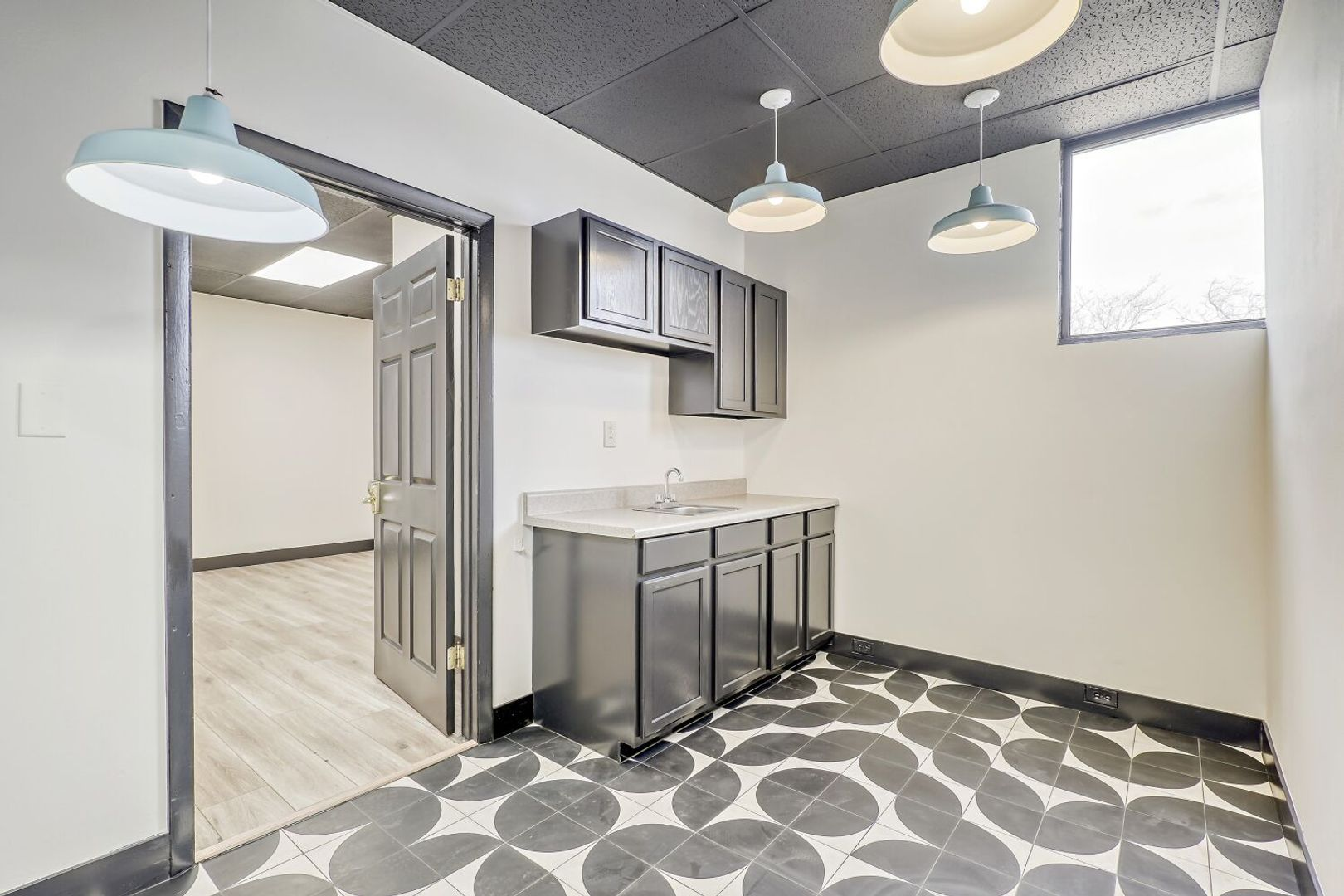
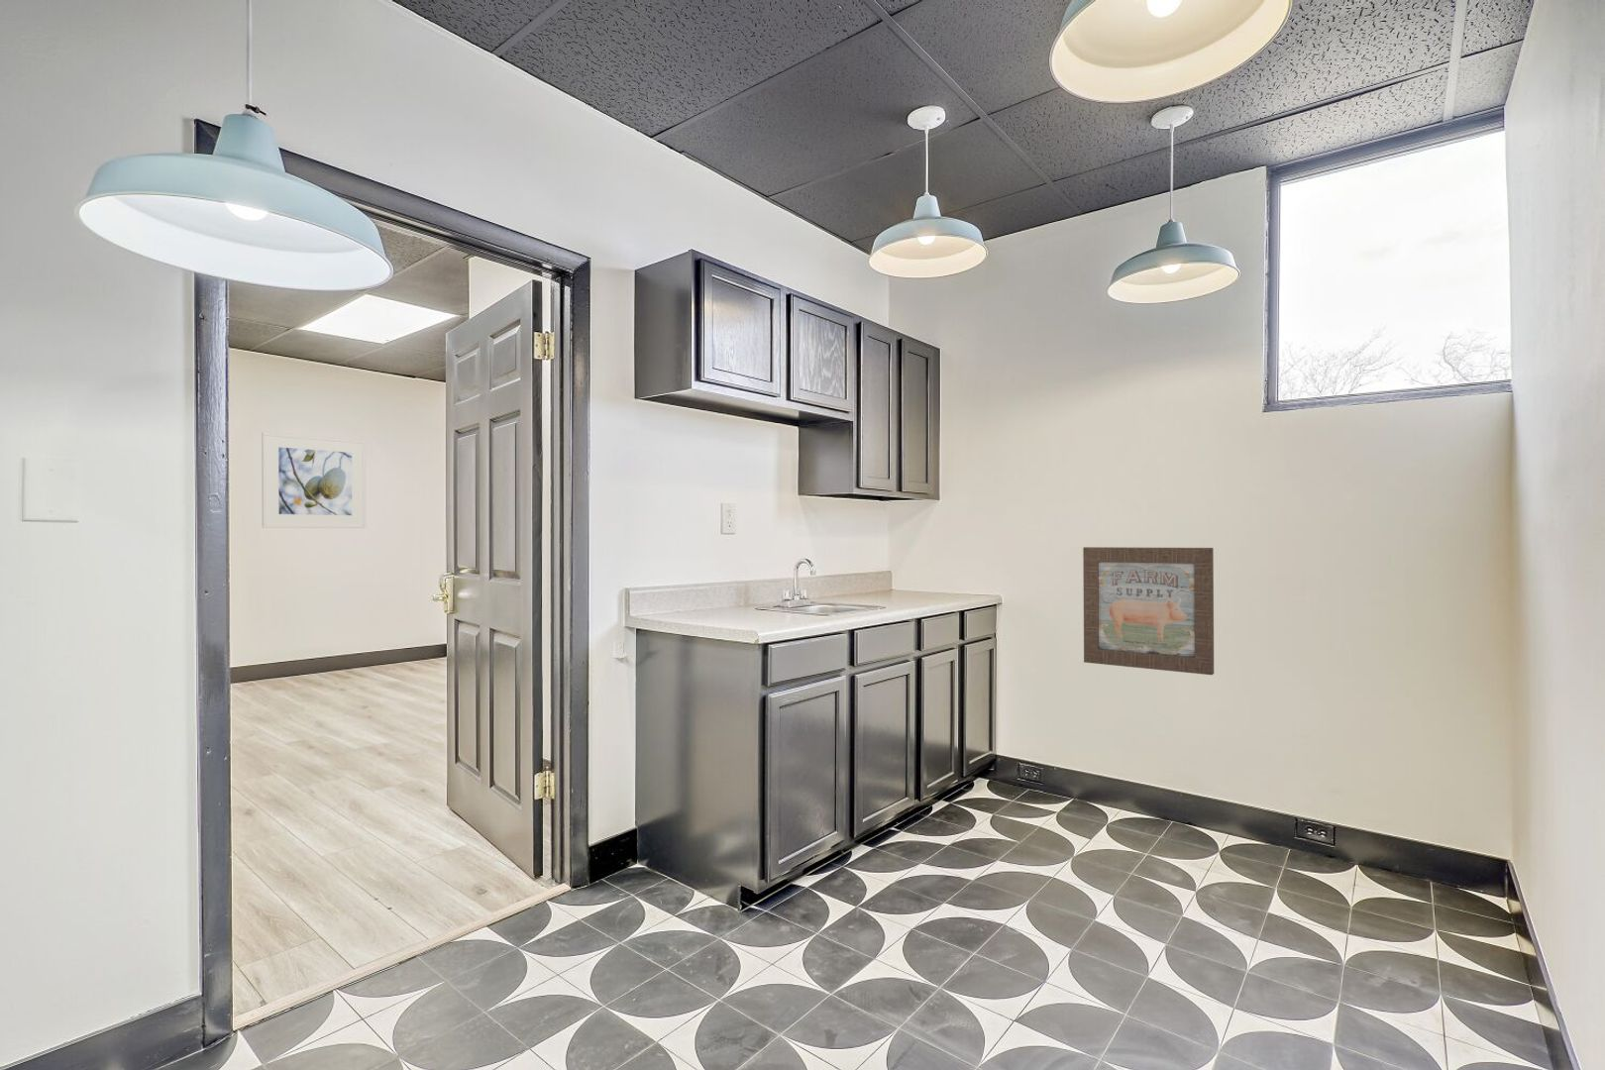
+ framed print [260,431,367,529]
+ wall art [1082,546,1214,676]
